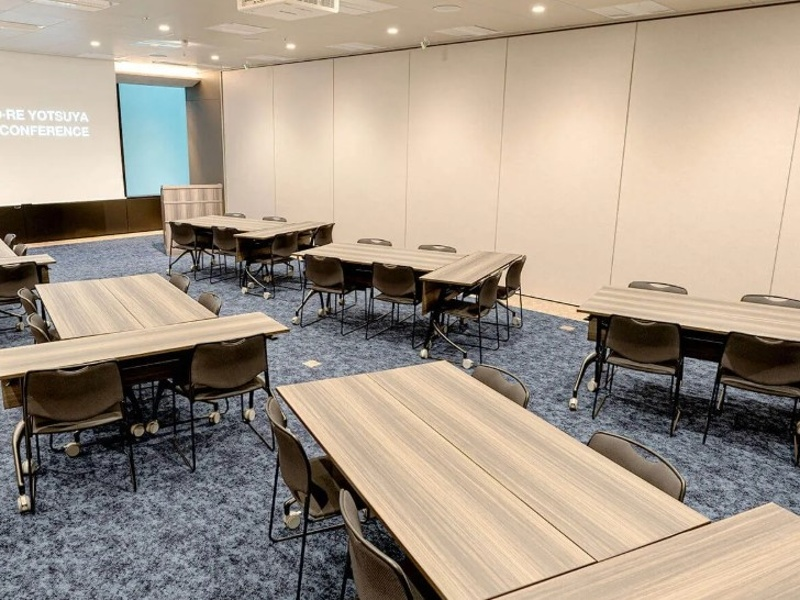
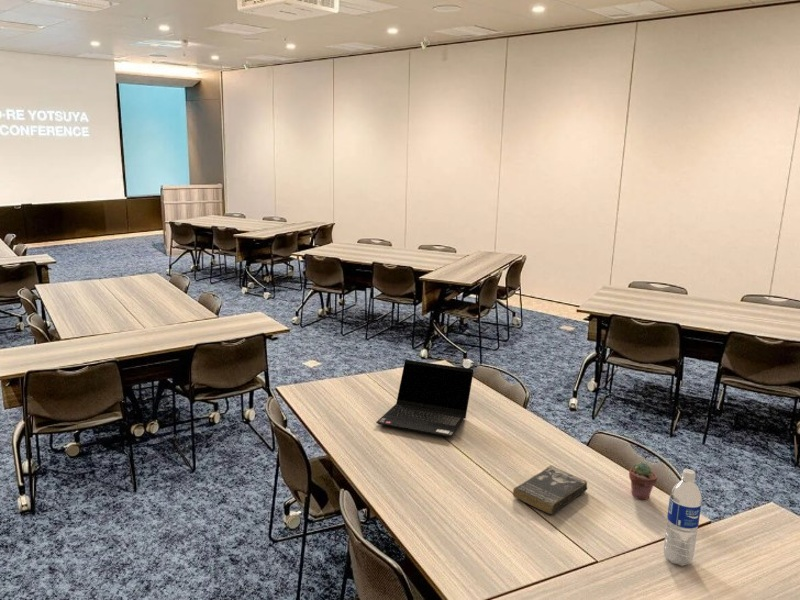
+ laptop computer [375,359,475,438]
+ water bottle [663,468,703,567]
+ book [512,464,589,515]
+ potted succulent [628,461,659,501]
